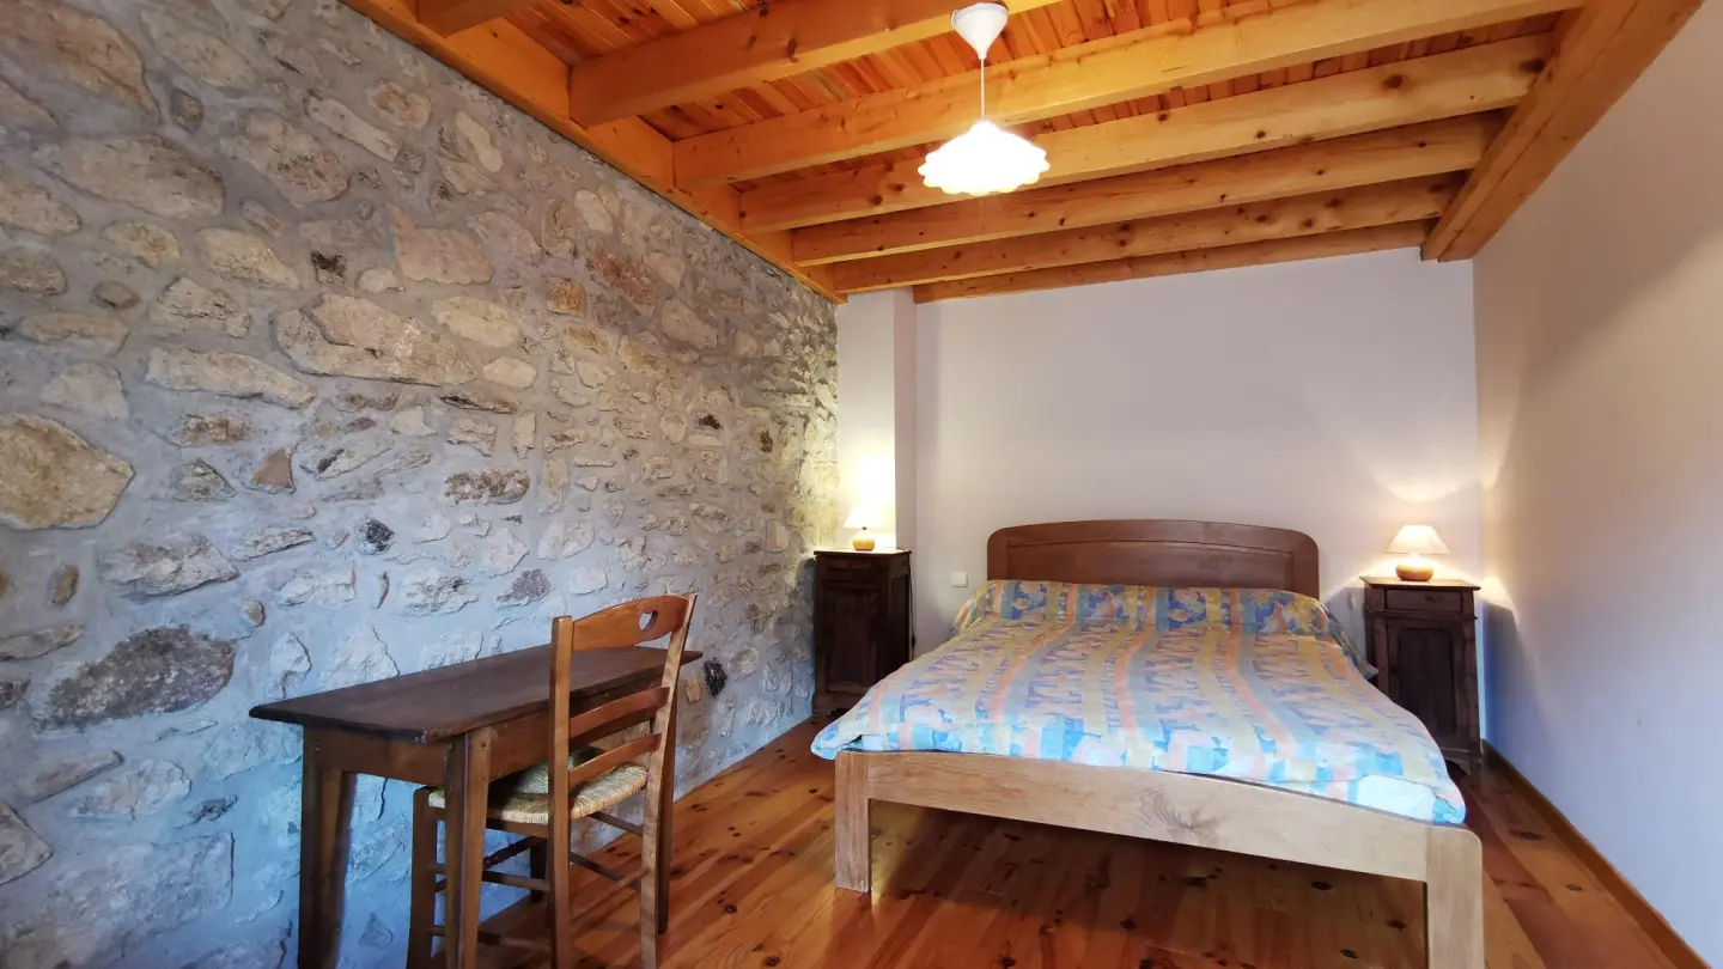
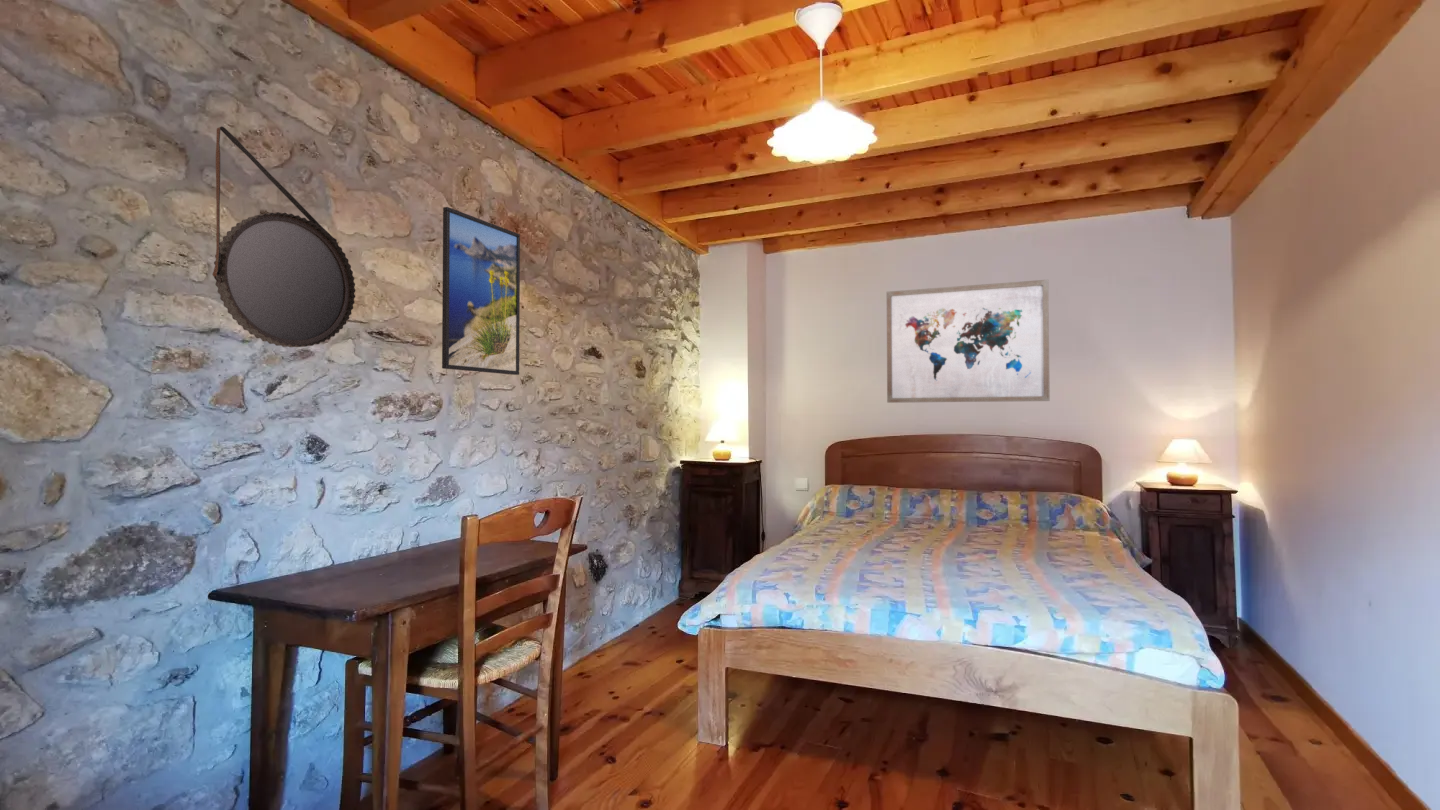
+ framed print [441,206,521,376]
+ wall art [886,279,1051,404]
+ home mirror [211,125,357,348]
